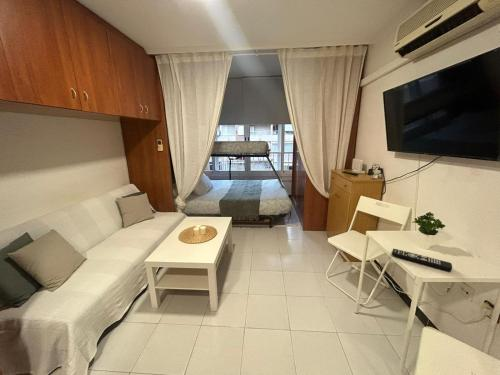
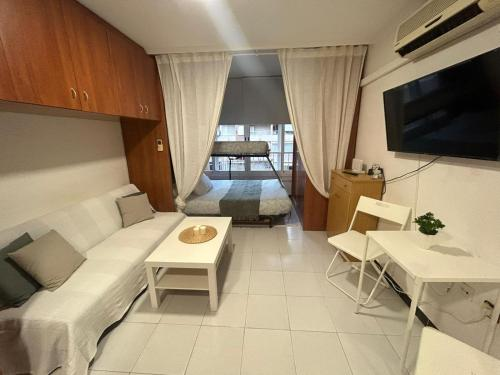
- remote control [391,248,453,272]
